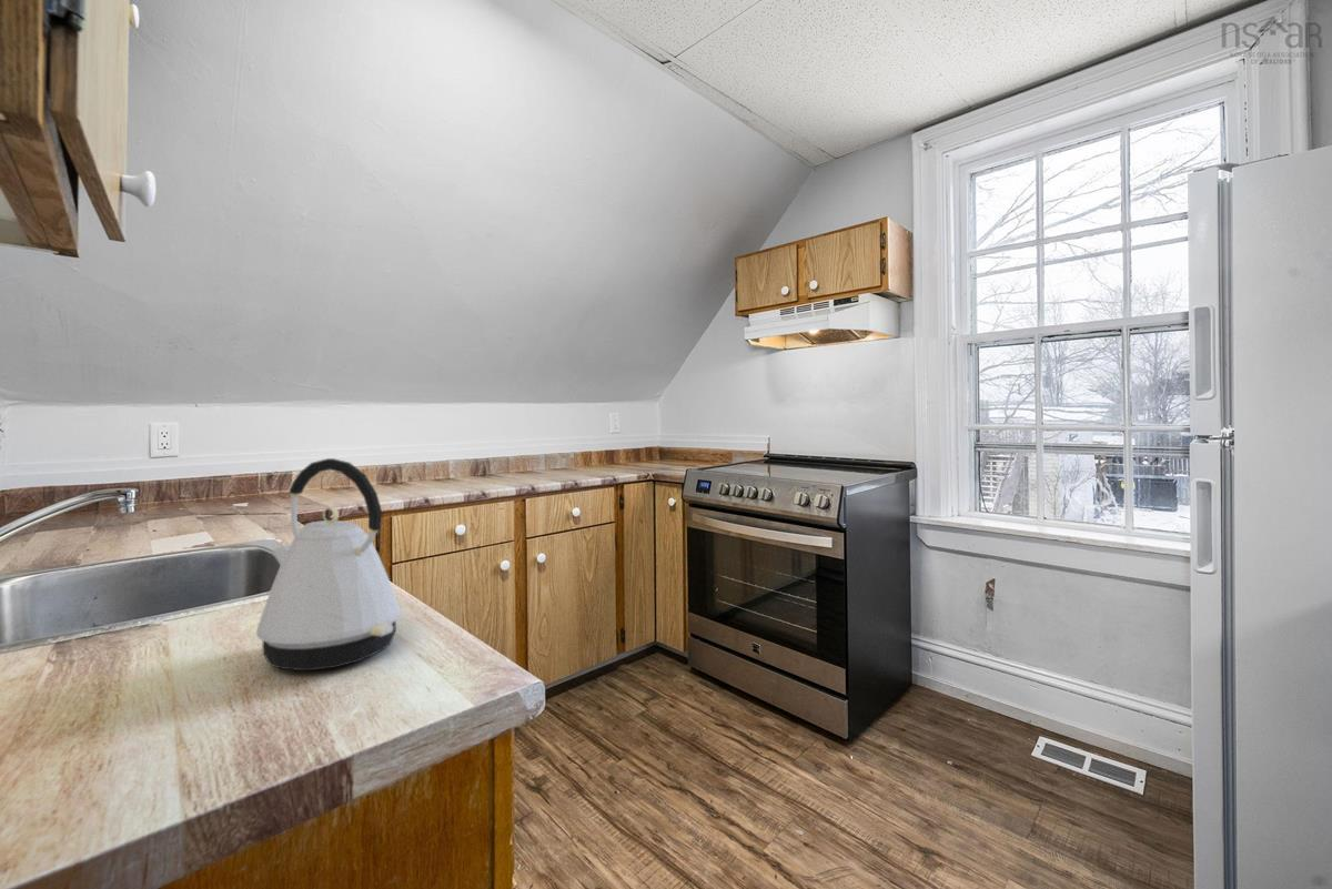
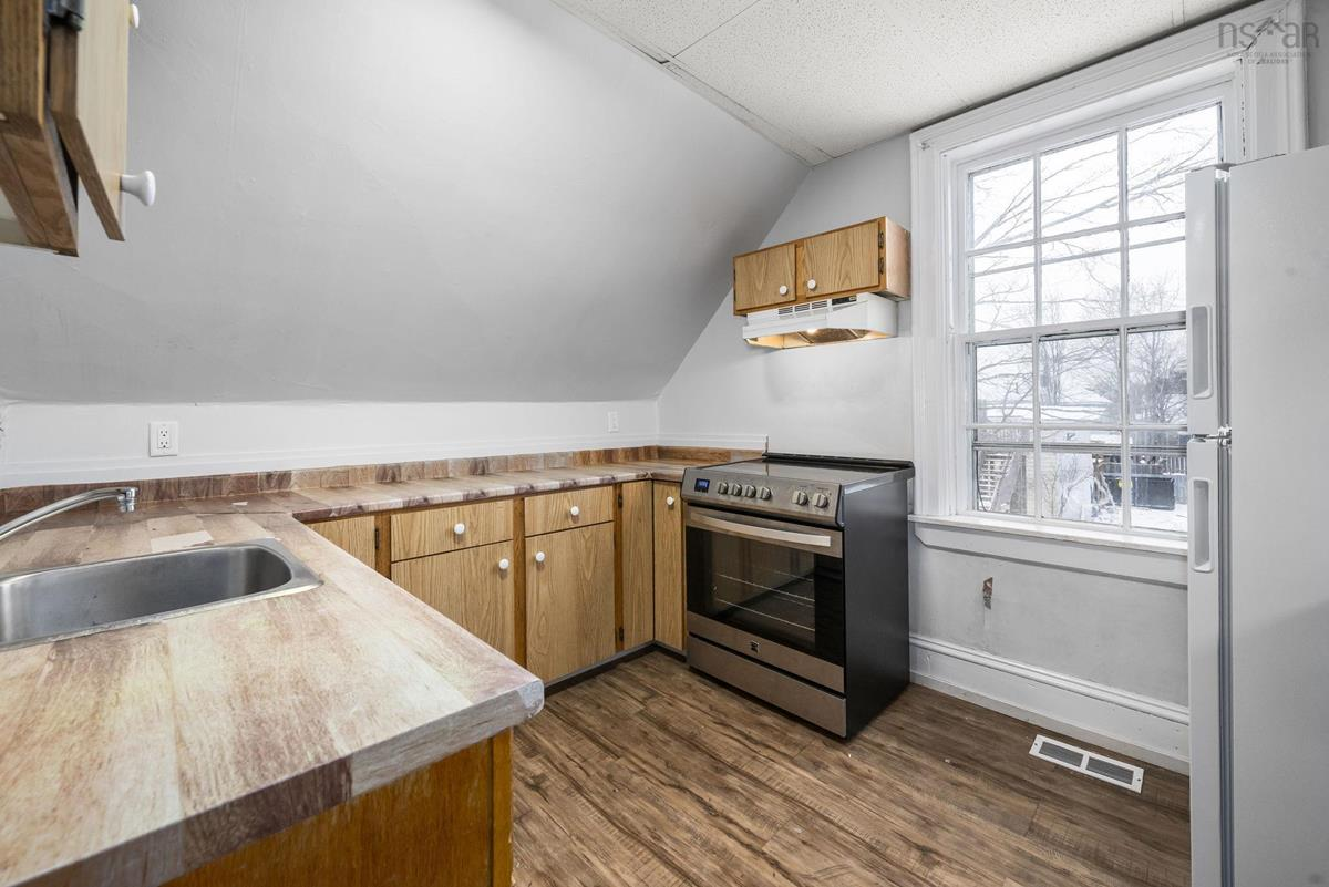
- kettle [255,457,402,671]
